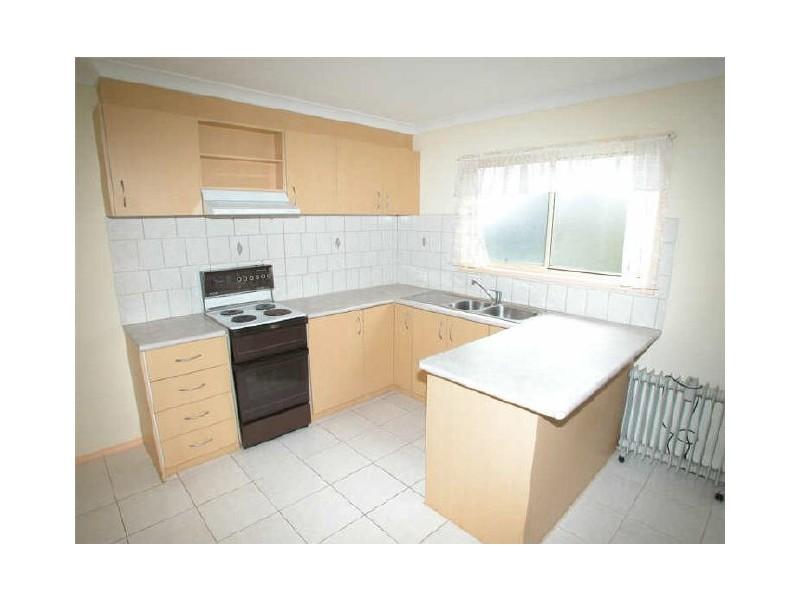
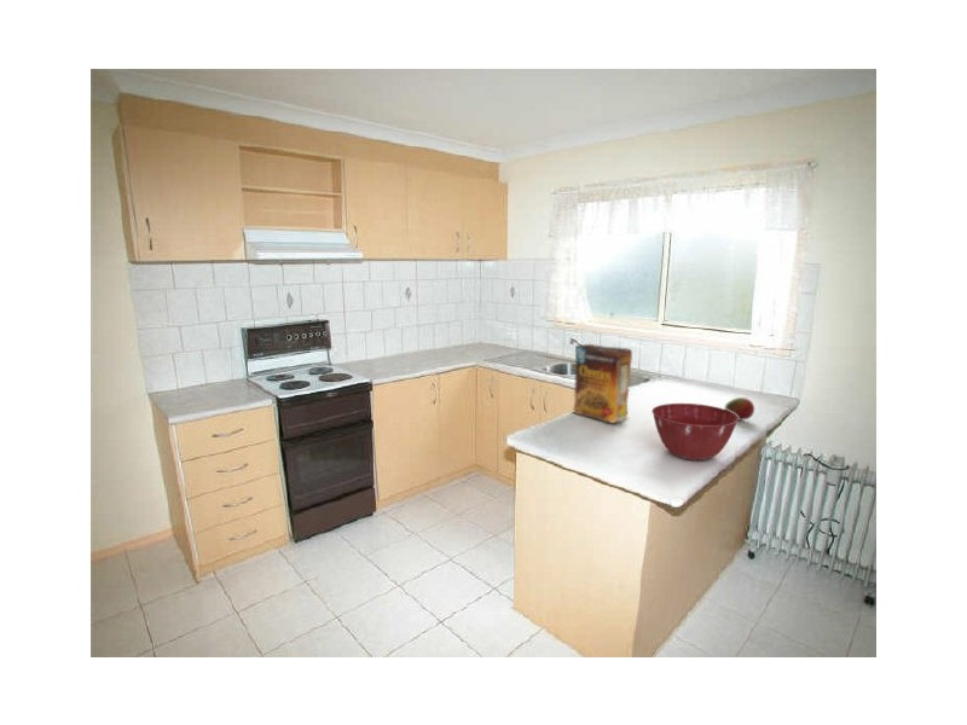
+ cereal box [572,343,633,424]
+ fruit [724,396,755,422]
+ mixing bowl [650,402,740,462]
